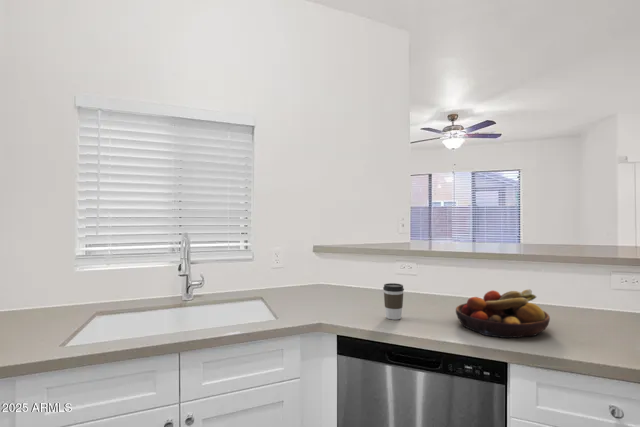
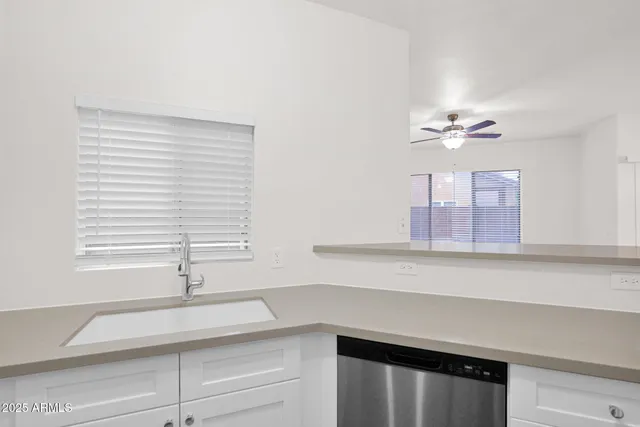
- coffee cup [382,282,405,321]
- fruit bowl [455,289,551,339]
